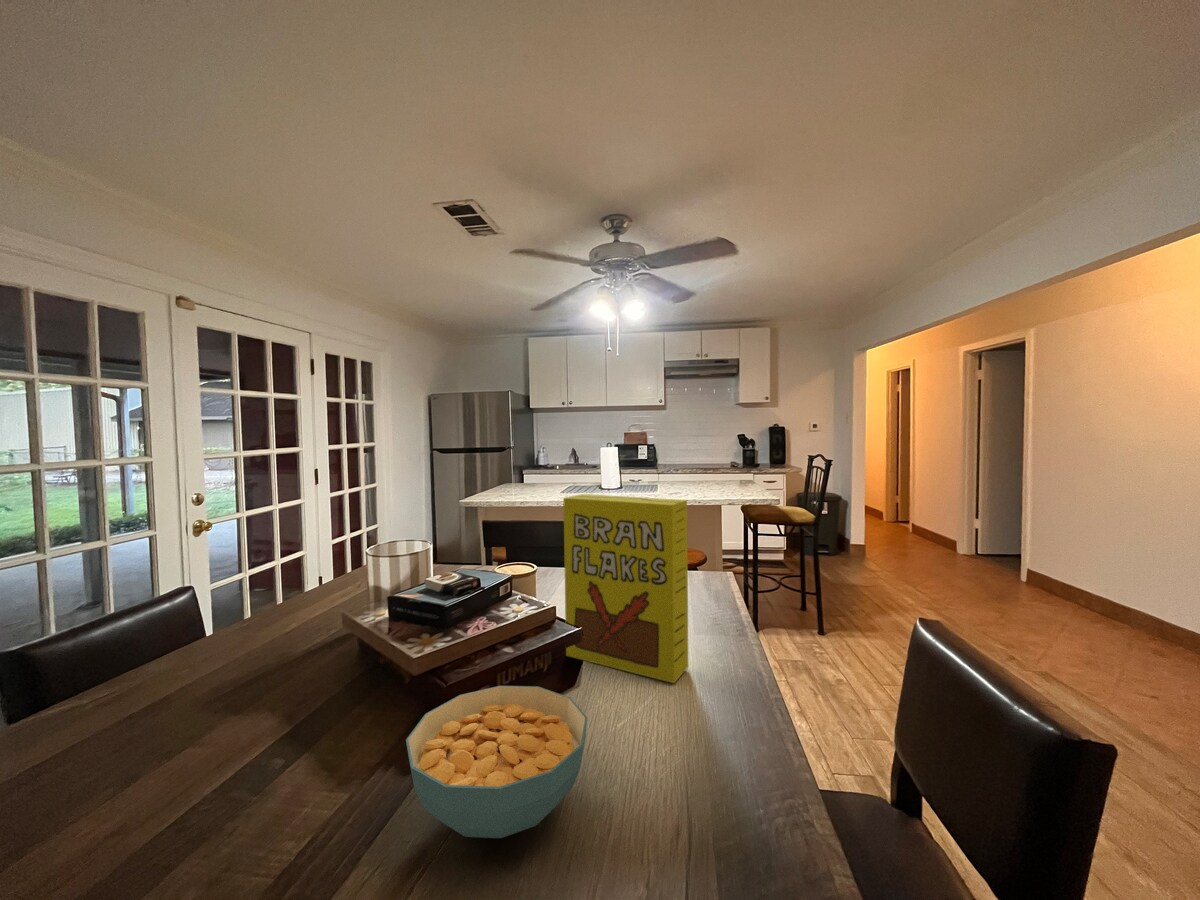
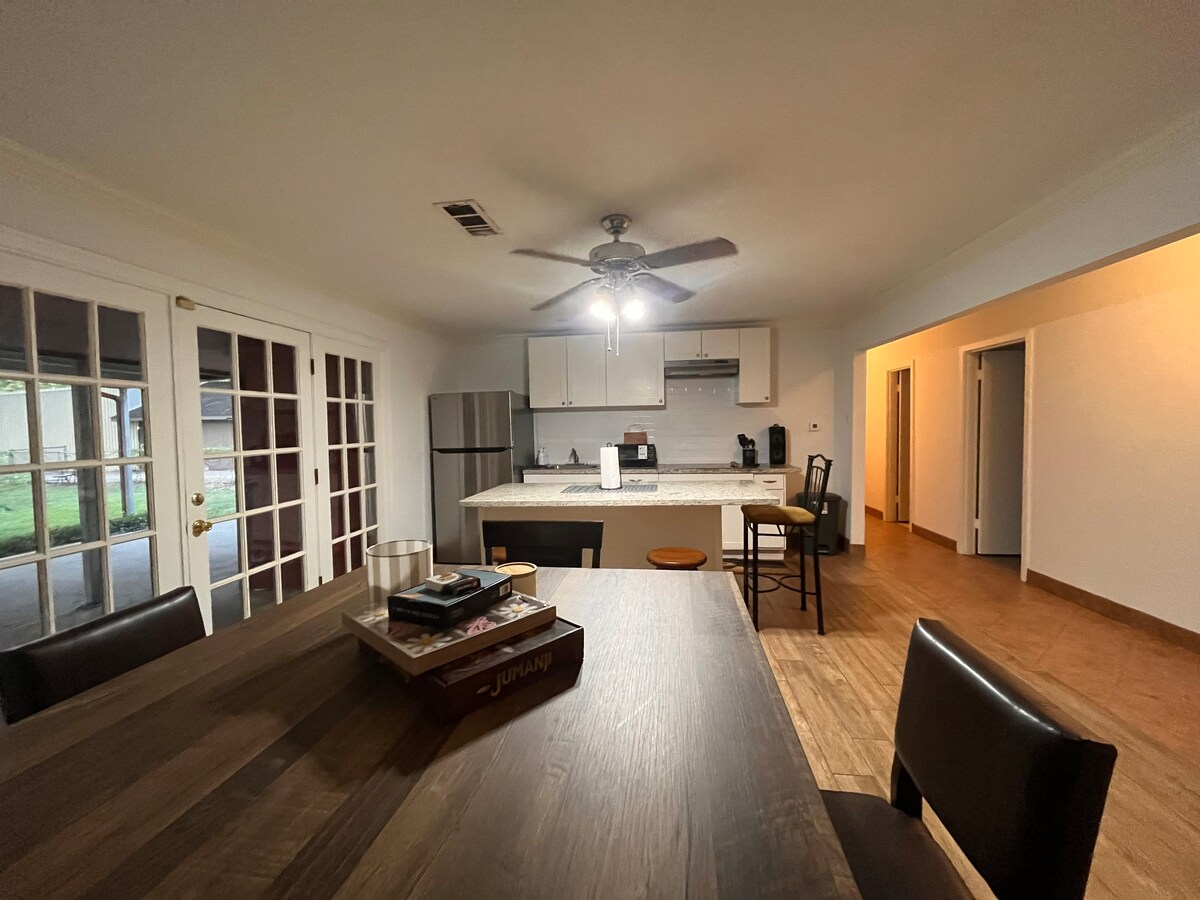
- cereal box [562,493,689,684]
- cereal bowl [405,685,588,839]
